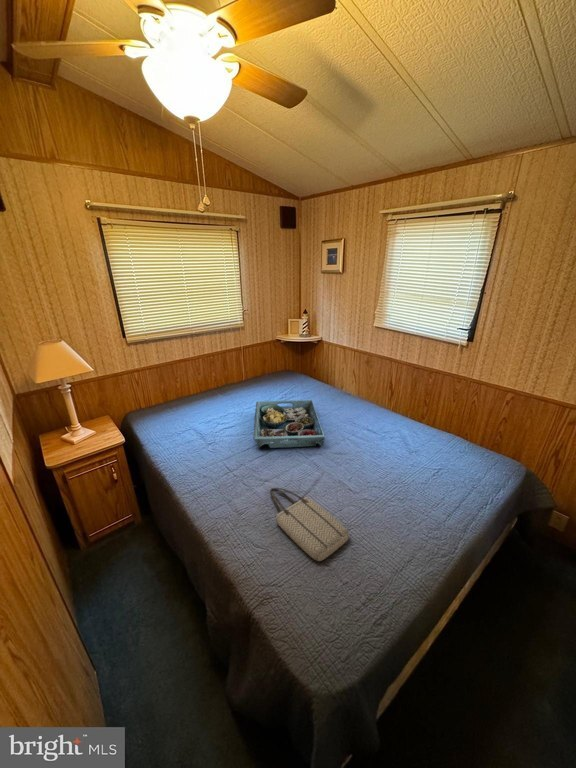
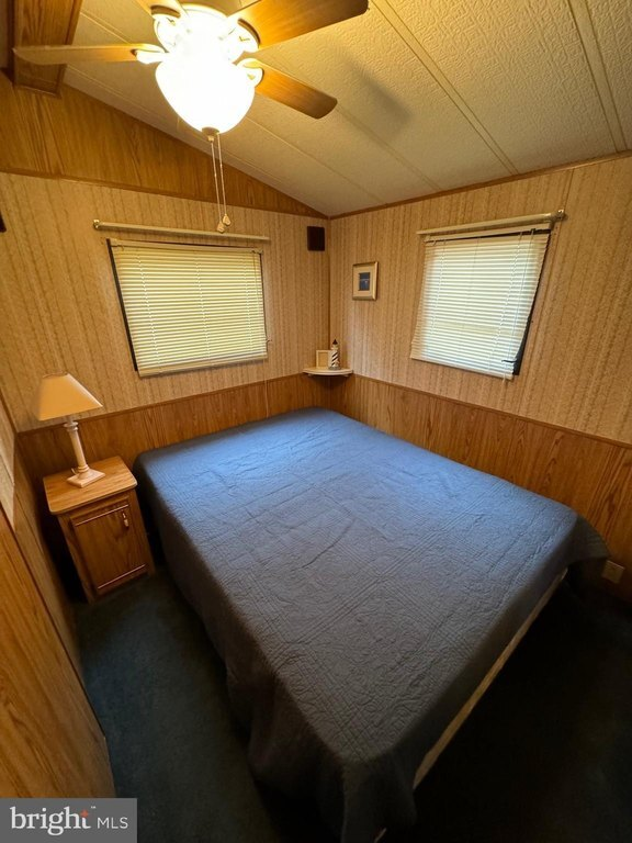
- tote bag [269,487,350,562]
- serving tray [253,399,326,449]
